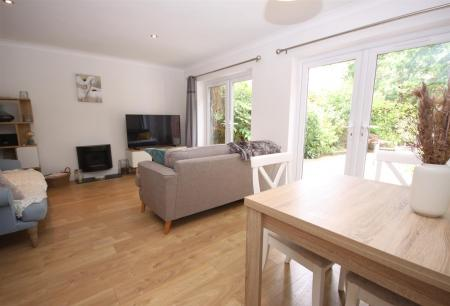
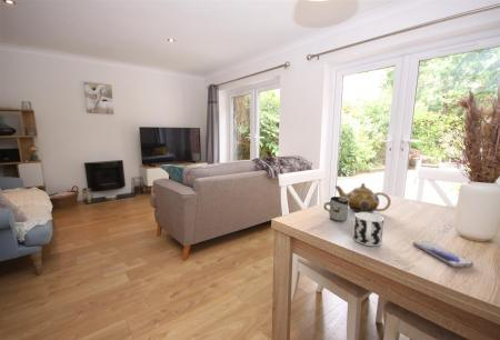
+ cup [322,196,349,222]
+ cup [352,212,384,247]
+ teapot [334,182,392,213]
+ smartphone [412,240,474,268]
